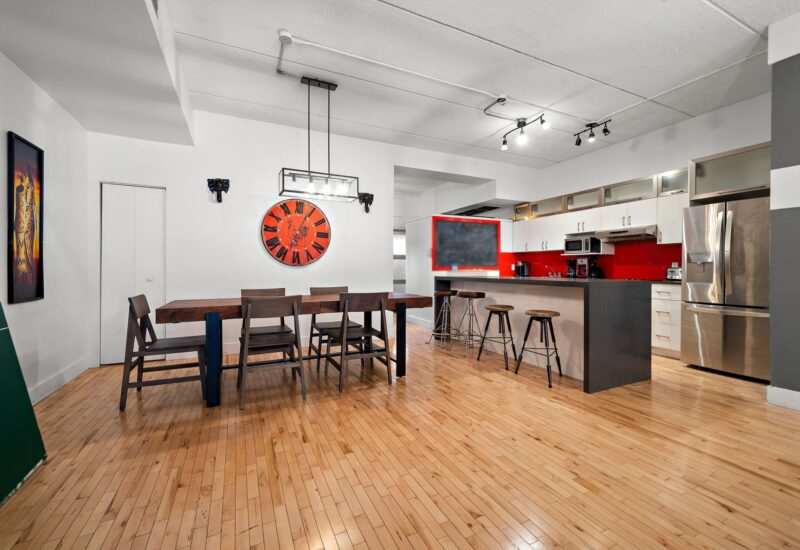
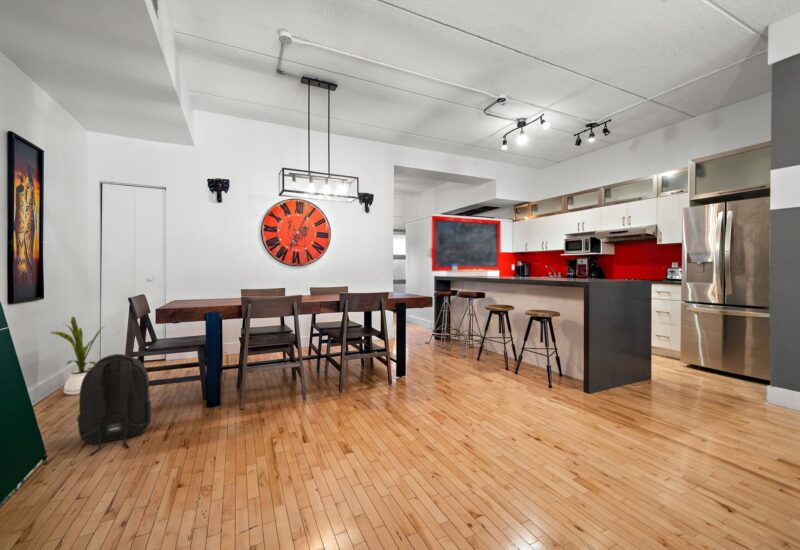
+ house plant [49,316,105,396]
+ backpack [76,353,152,456]
